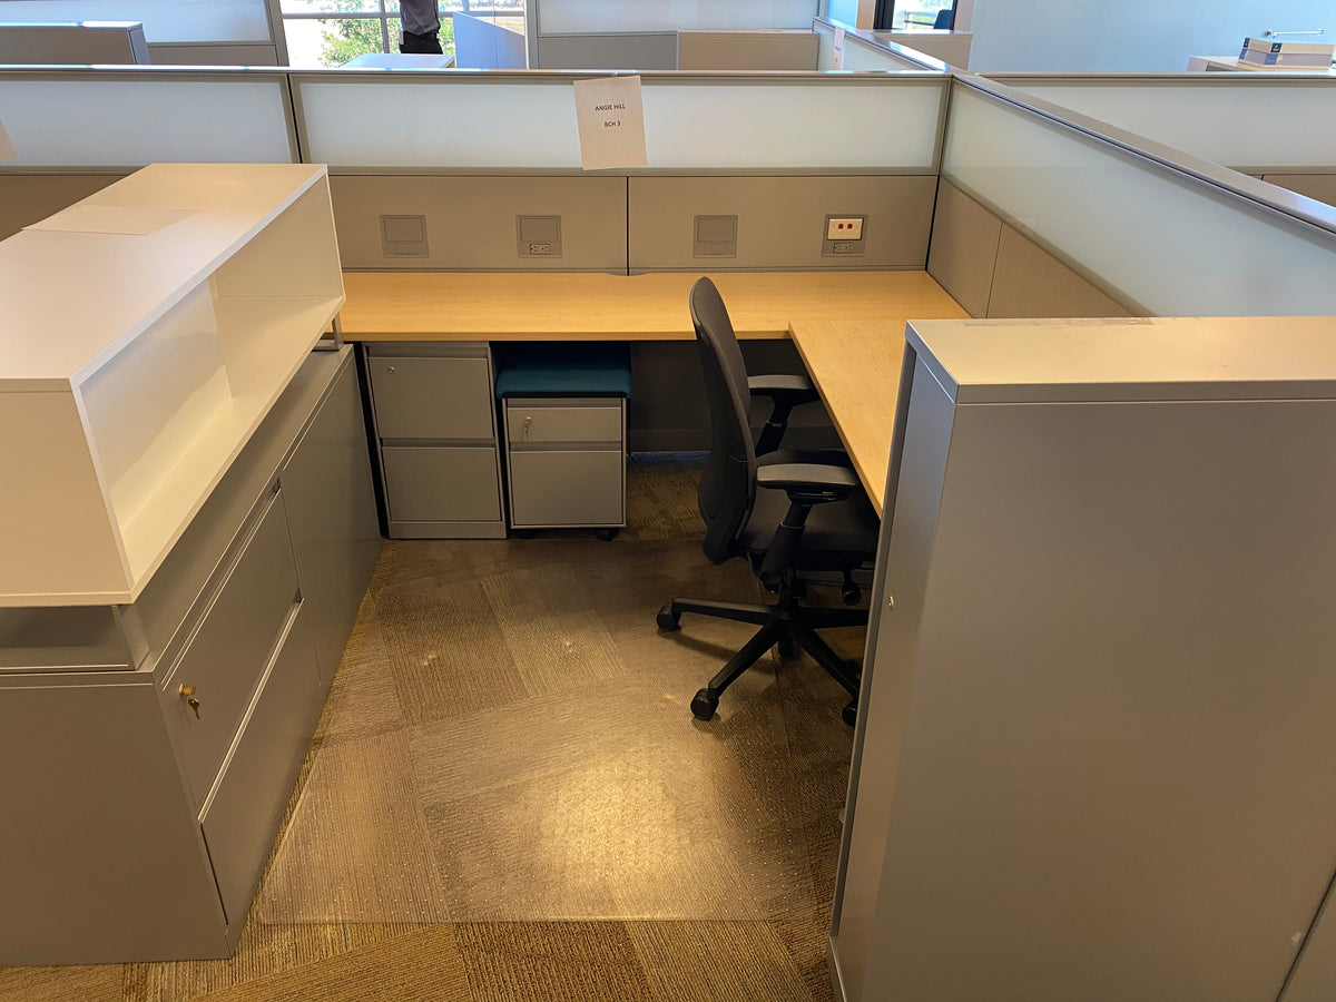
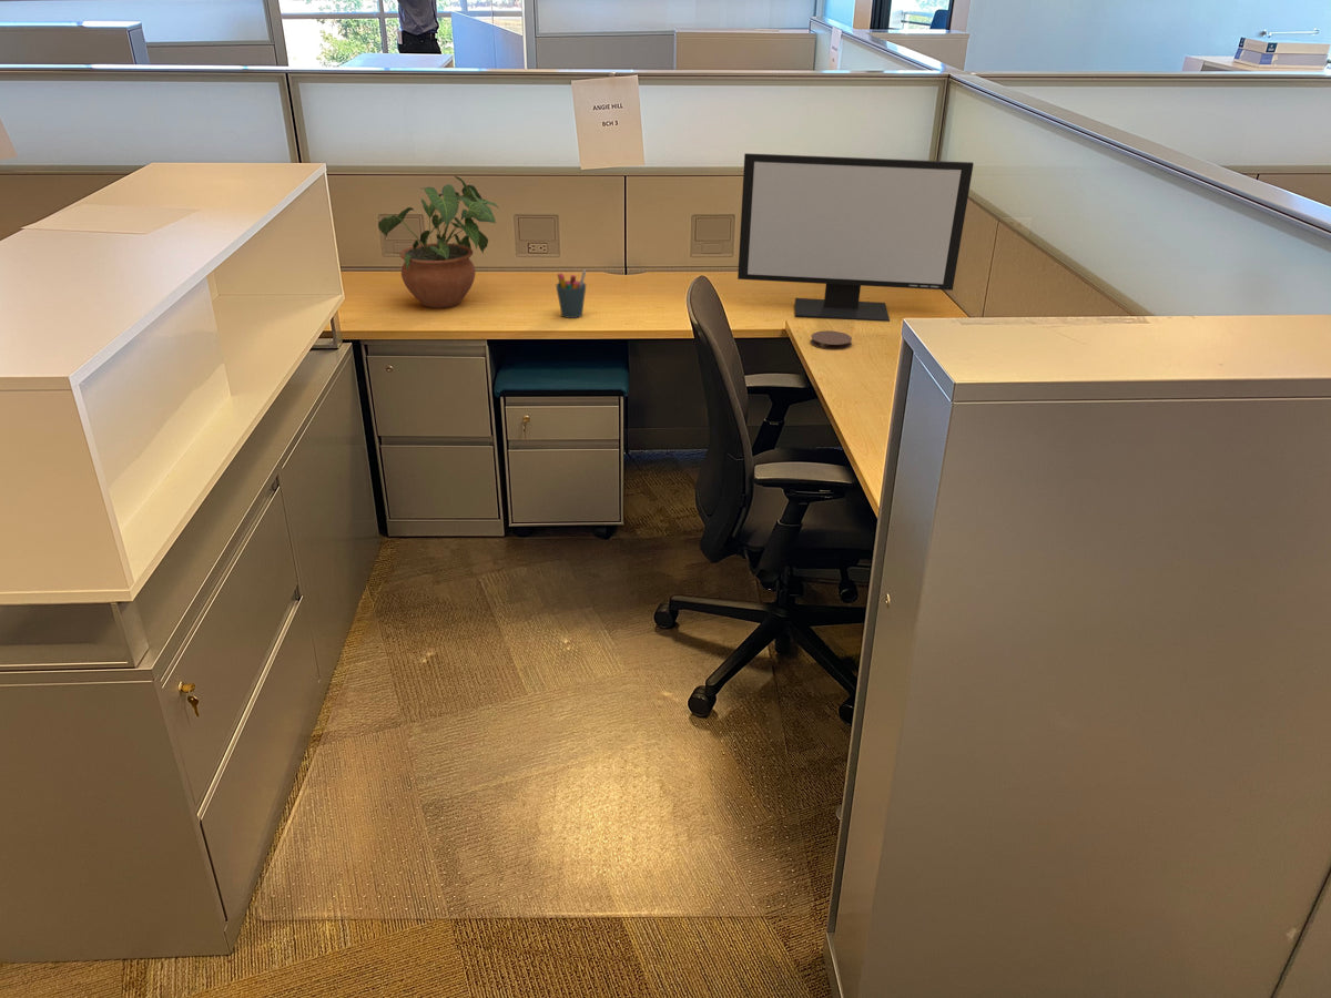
+ coaster [810,329,853,352]
+ computer monitor [736,152,975,323]
+ pen holder [555,269,587,319]
+ potted plant [377,175,500,309]
